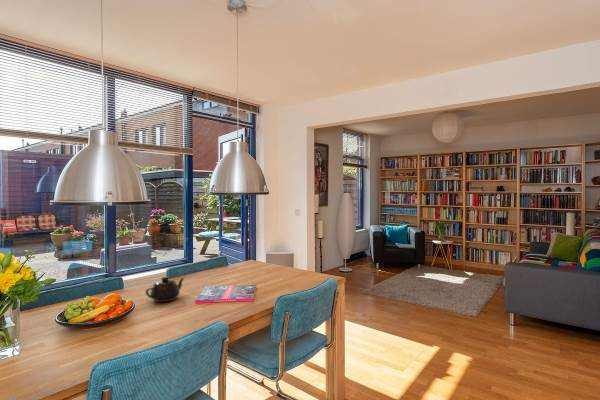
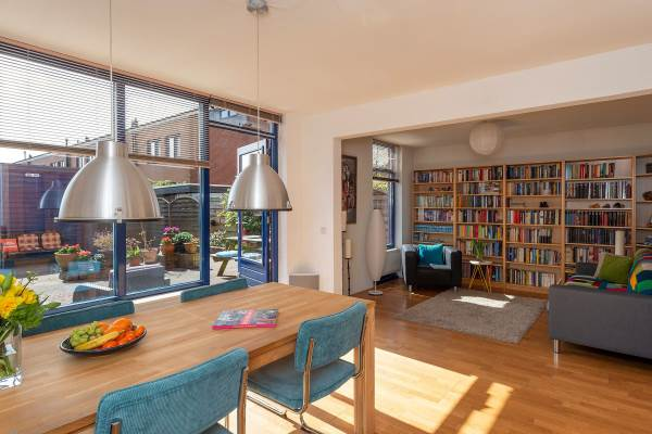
- teapot [145,276,185,303]
